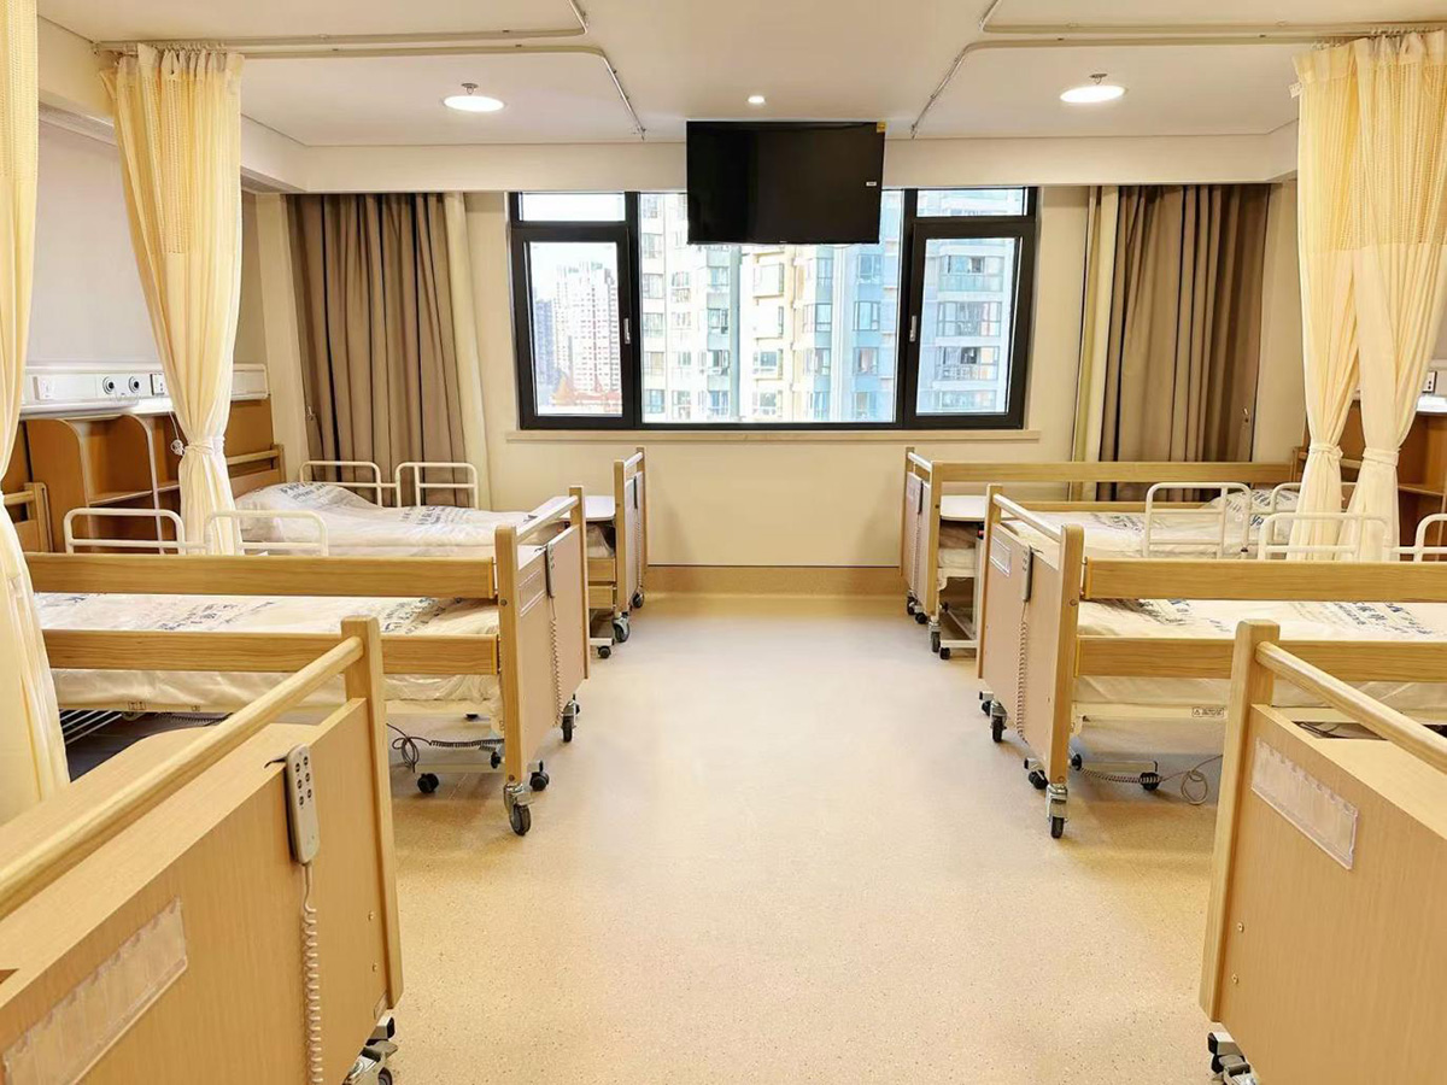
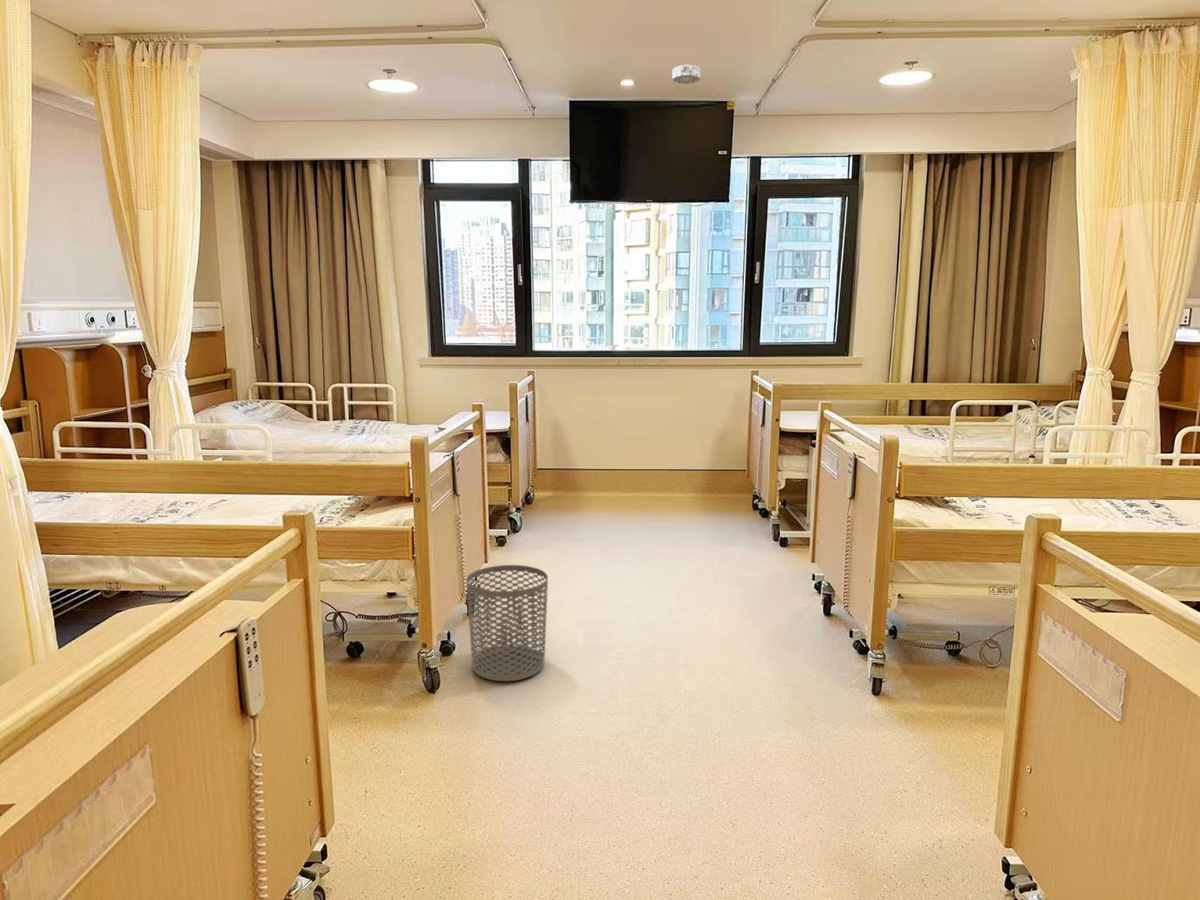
+ smoke detector [671,64,701,85]
+ waste bin [465,564,549,682]
